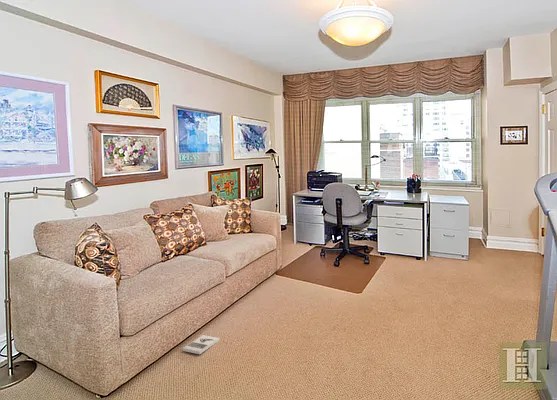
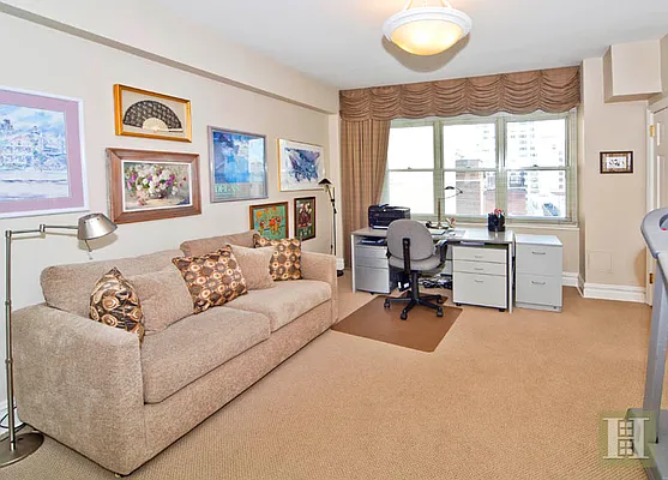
- book [182,334,220,355]
